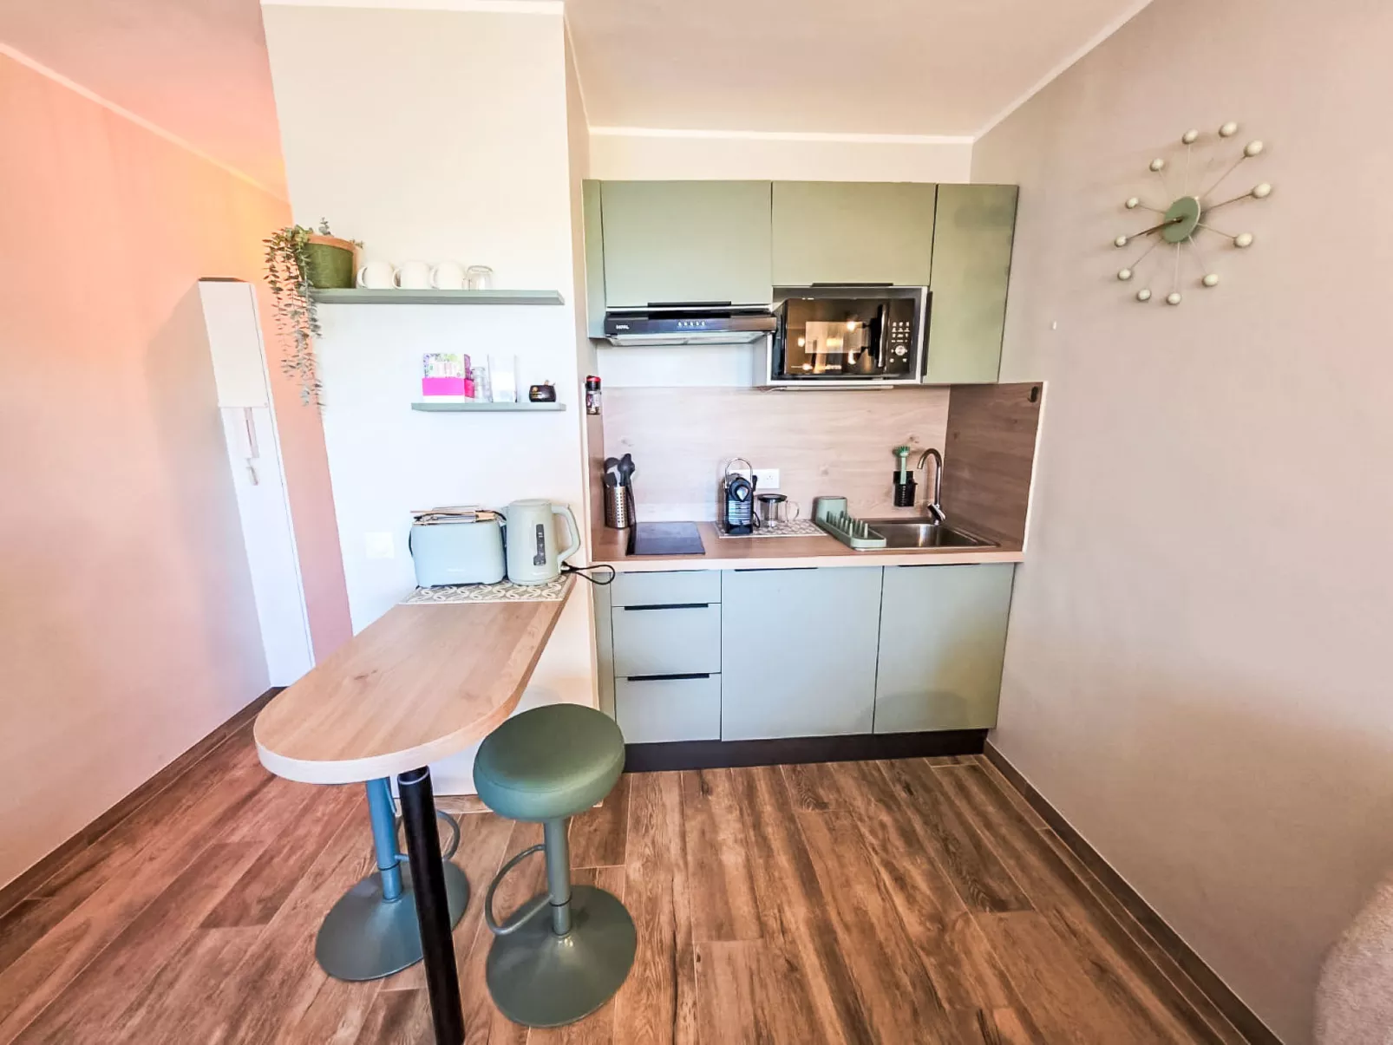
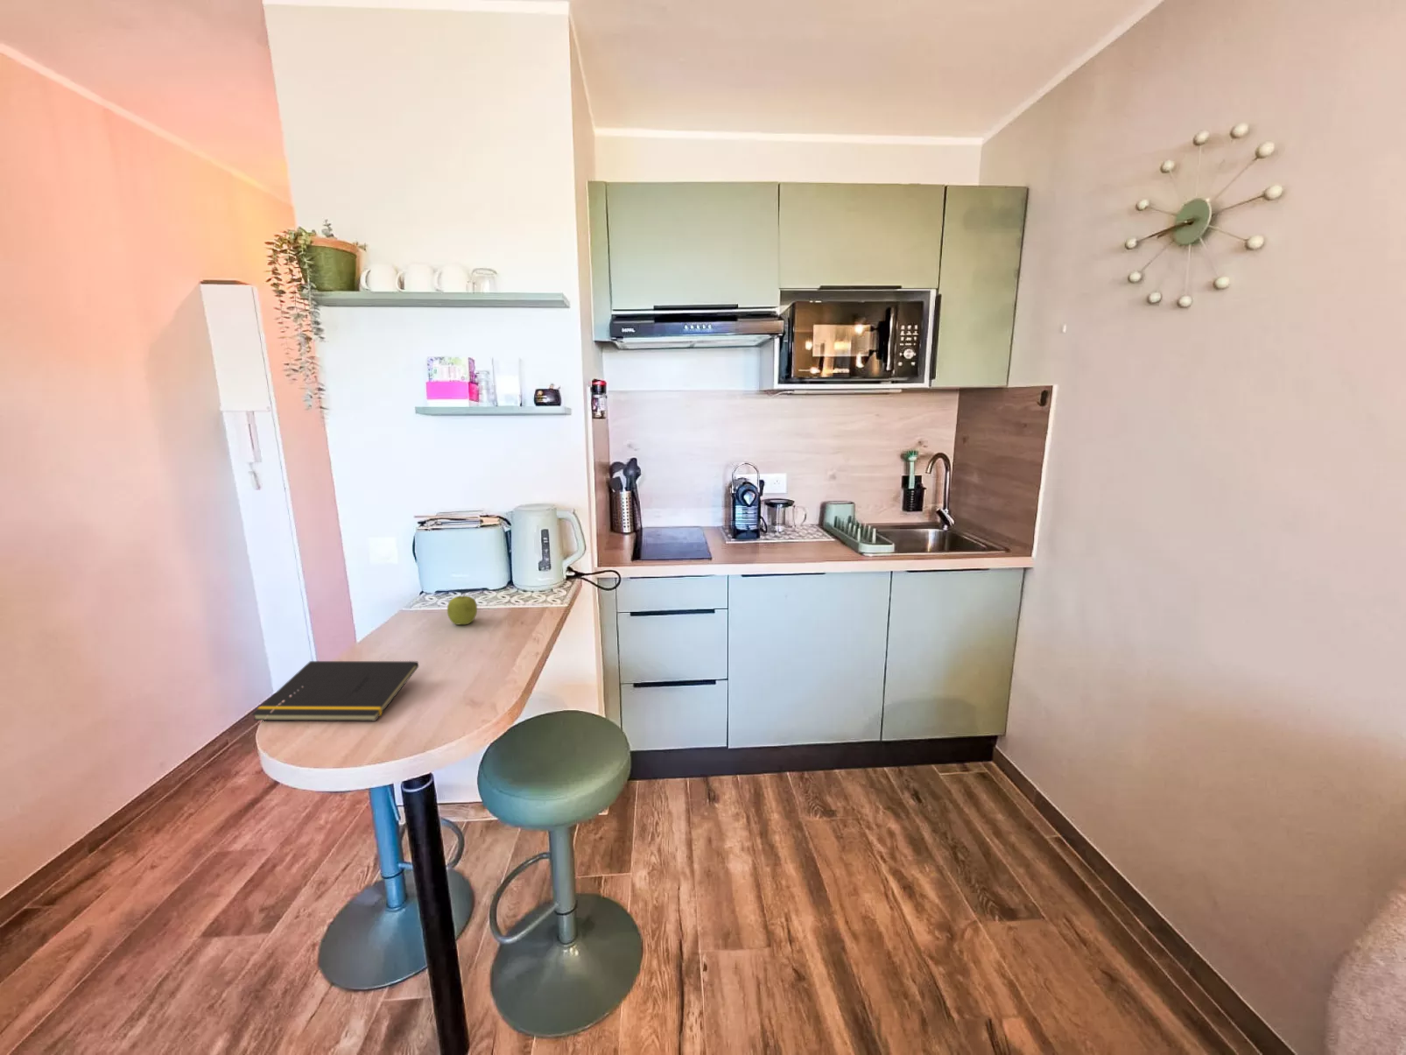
+ notepad [252,660,419,721]
+ fruit [447,593,478,626]
